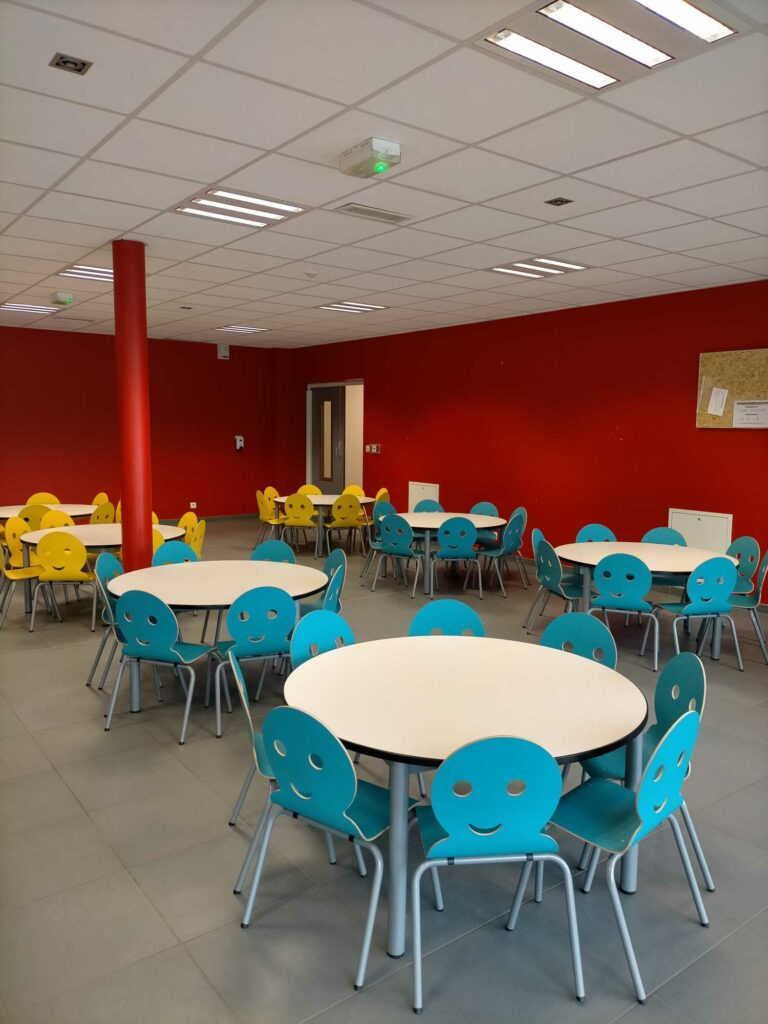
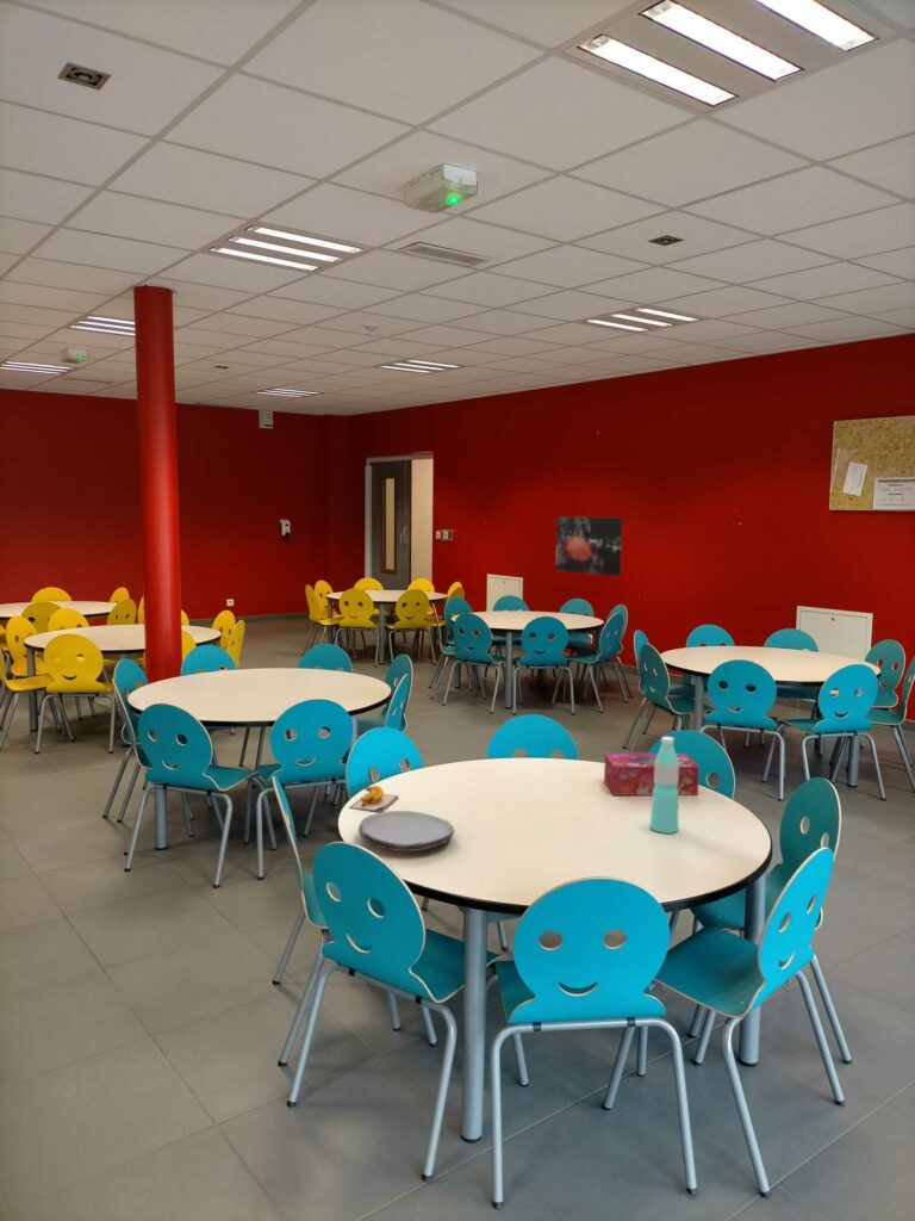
+ banana [348,785,400,813]
+ tissue box [603,752,701,797]
+ water bottle [649,736,679,835]
+ plate [357,810,455,853]
+ wall art [555,515,623,577]
